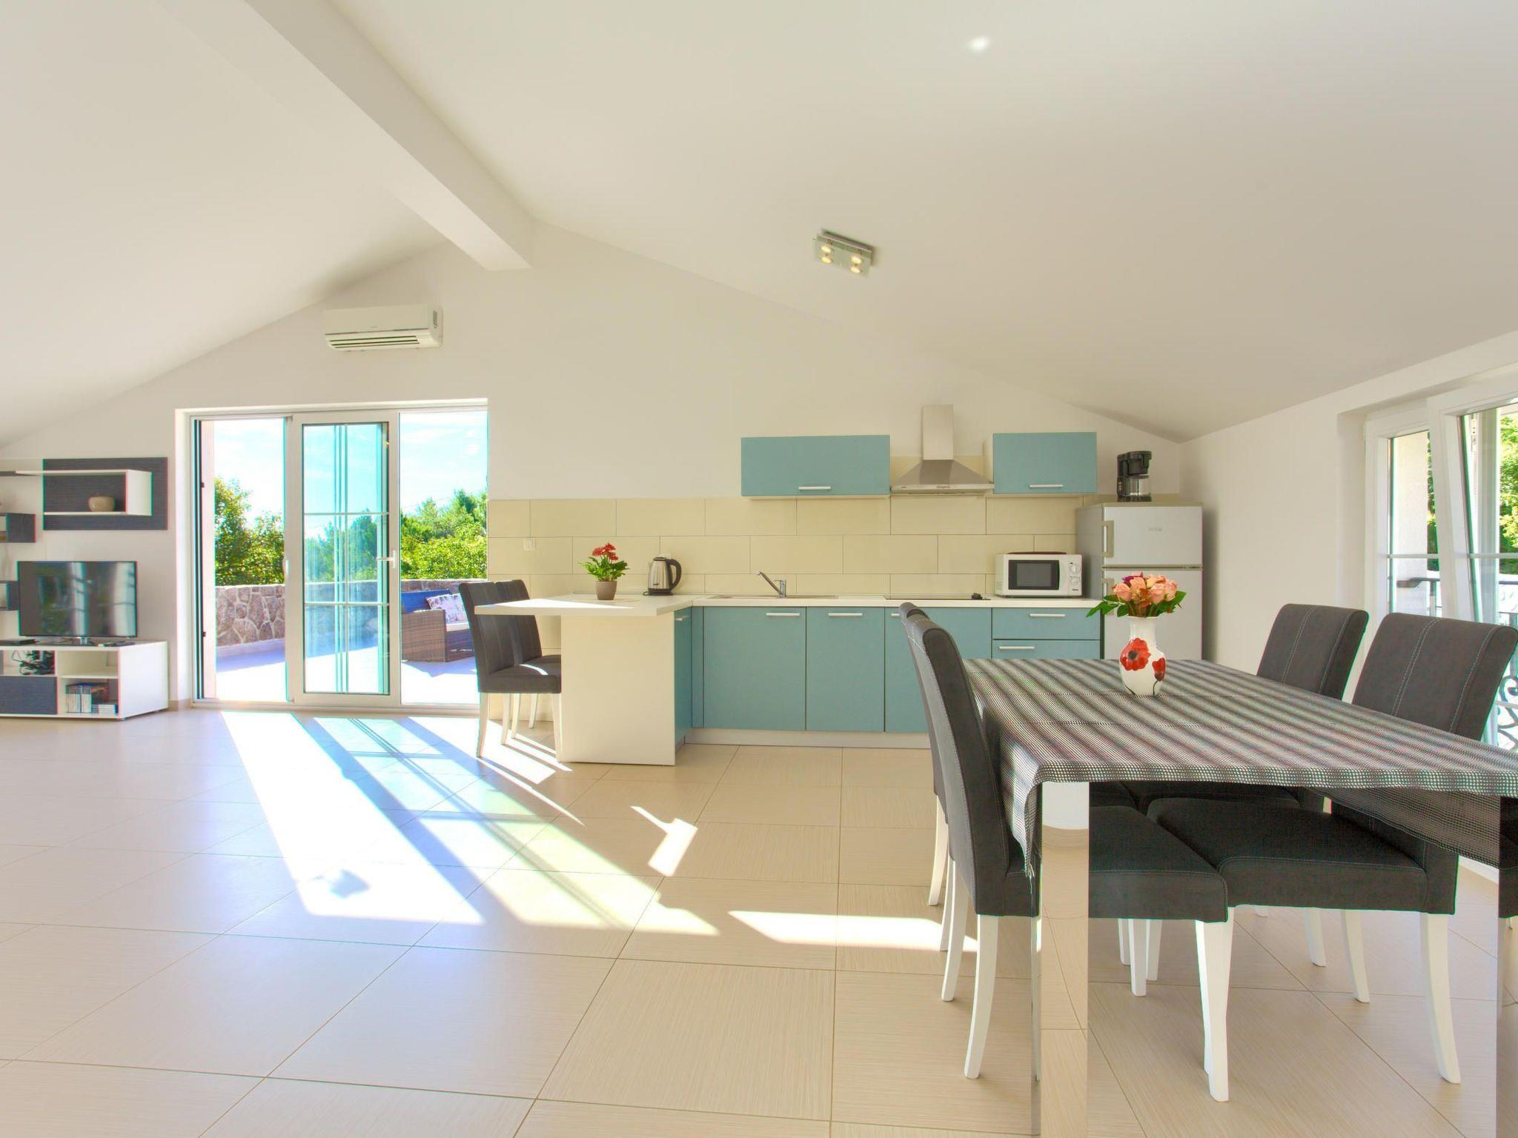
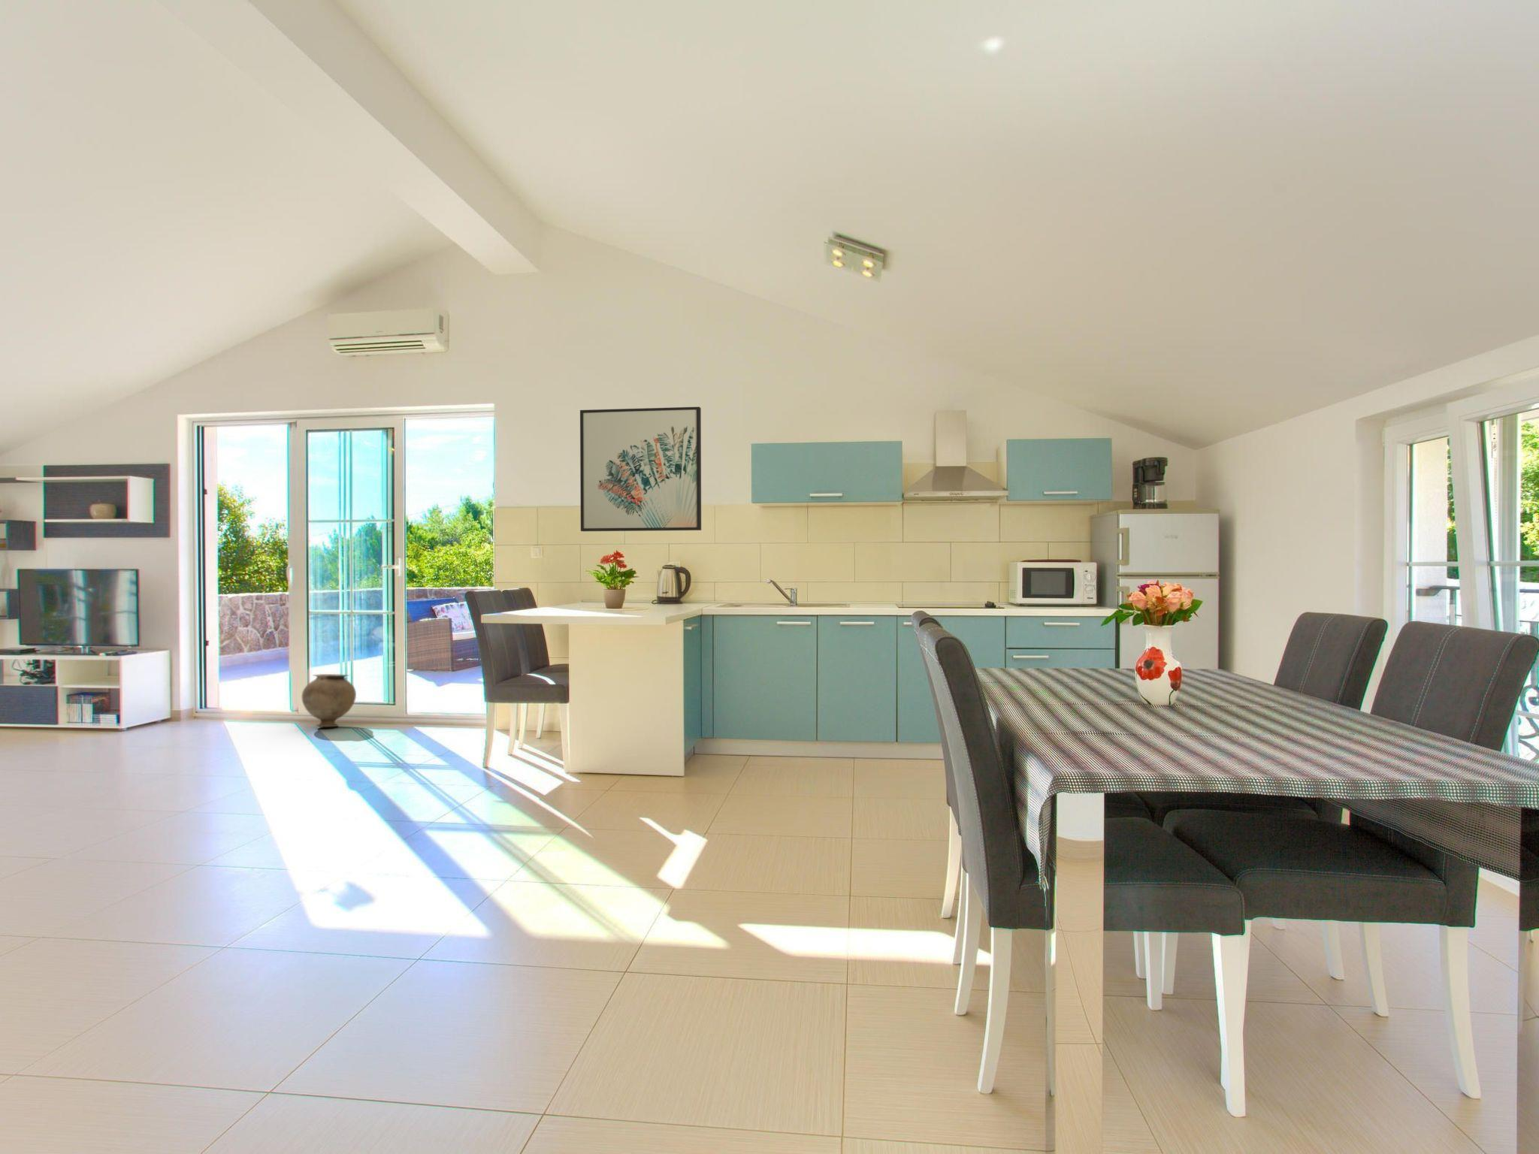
+ vase [302,673,357,727]
+ wall art [579,406,702,532]
